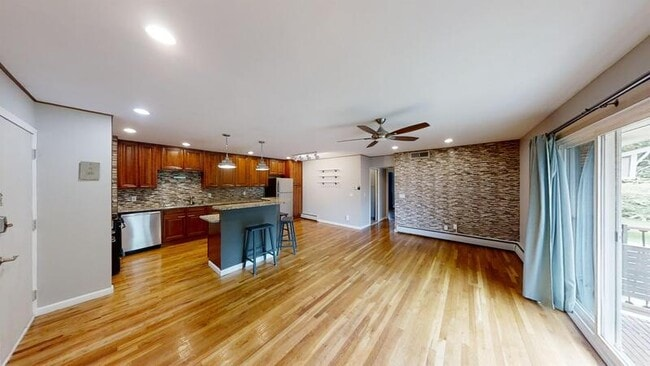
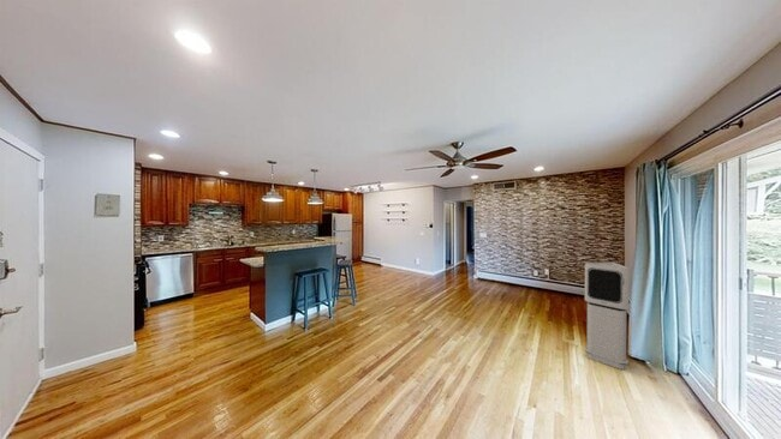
+ air purifier [583,261,631,371]
